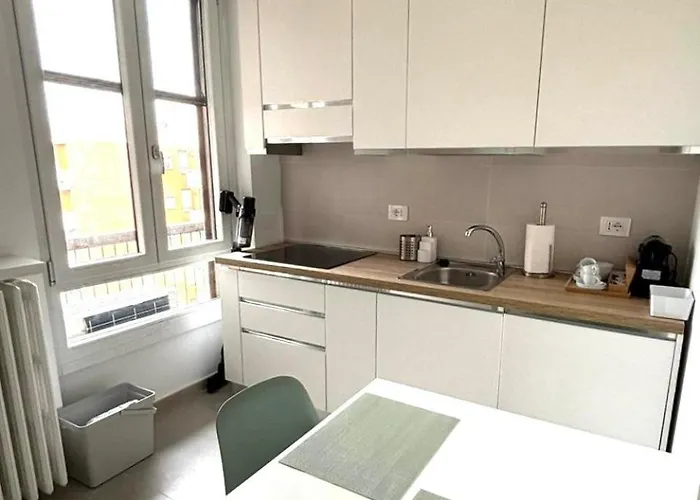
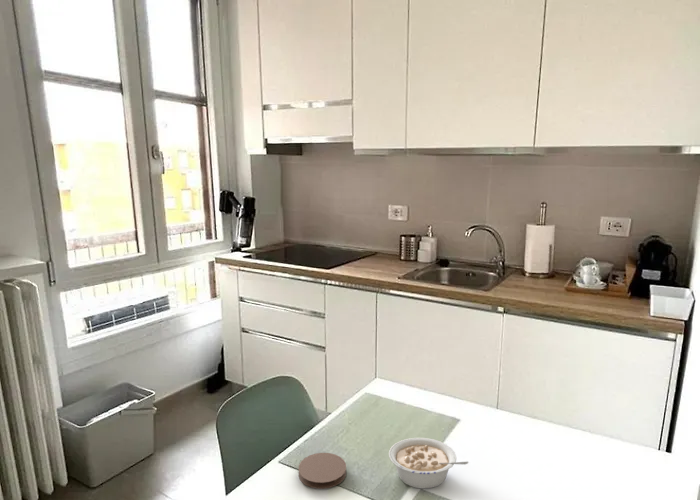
+ legume [388,437,470,490]
+ coaster [297,452,347,490]
